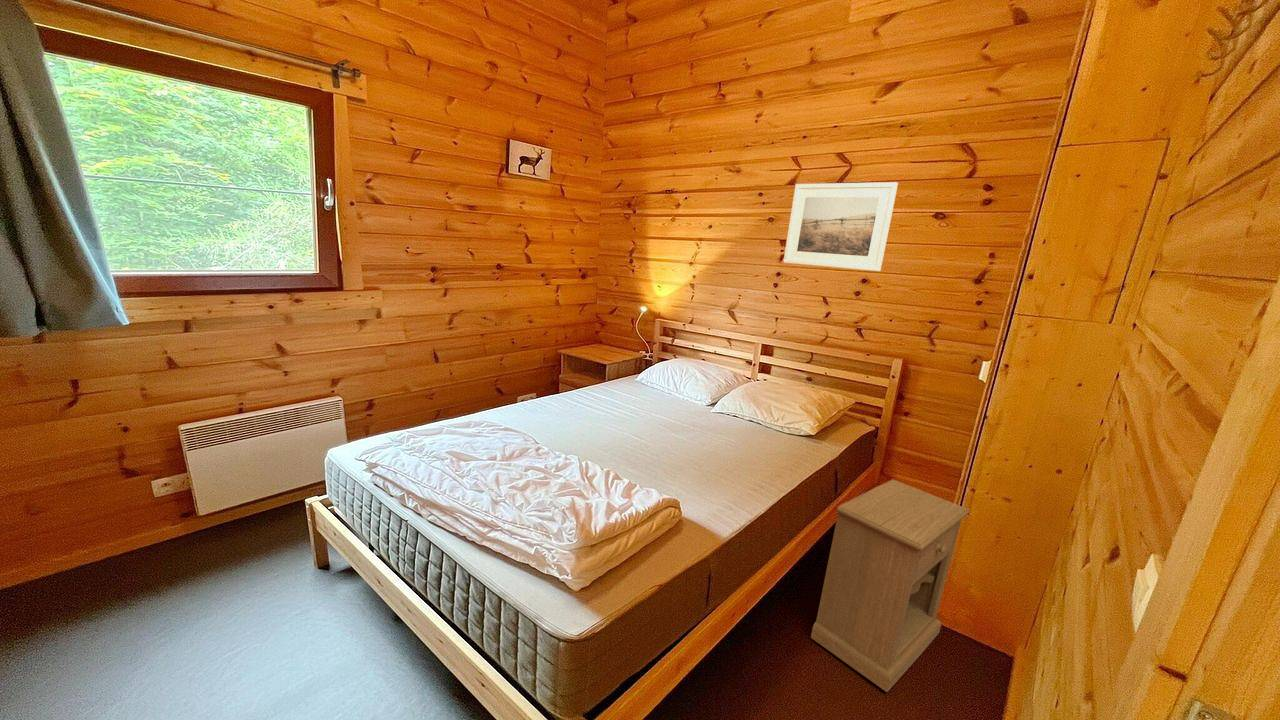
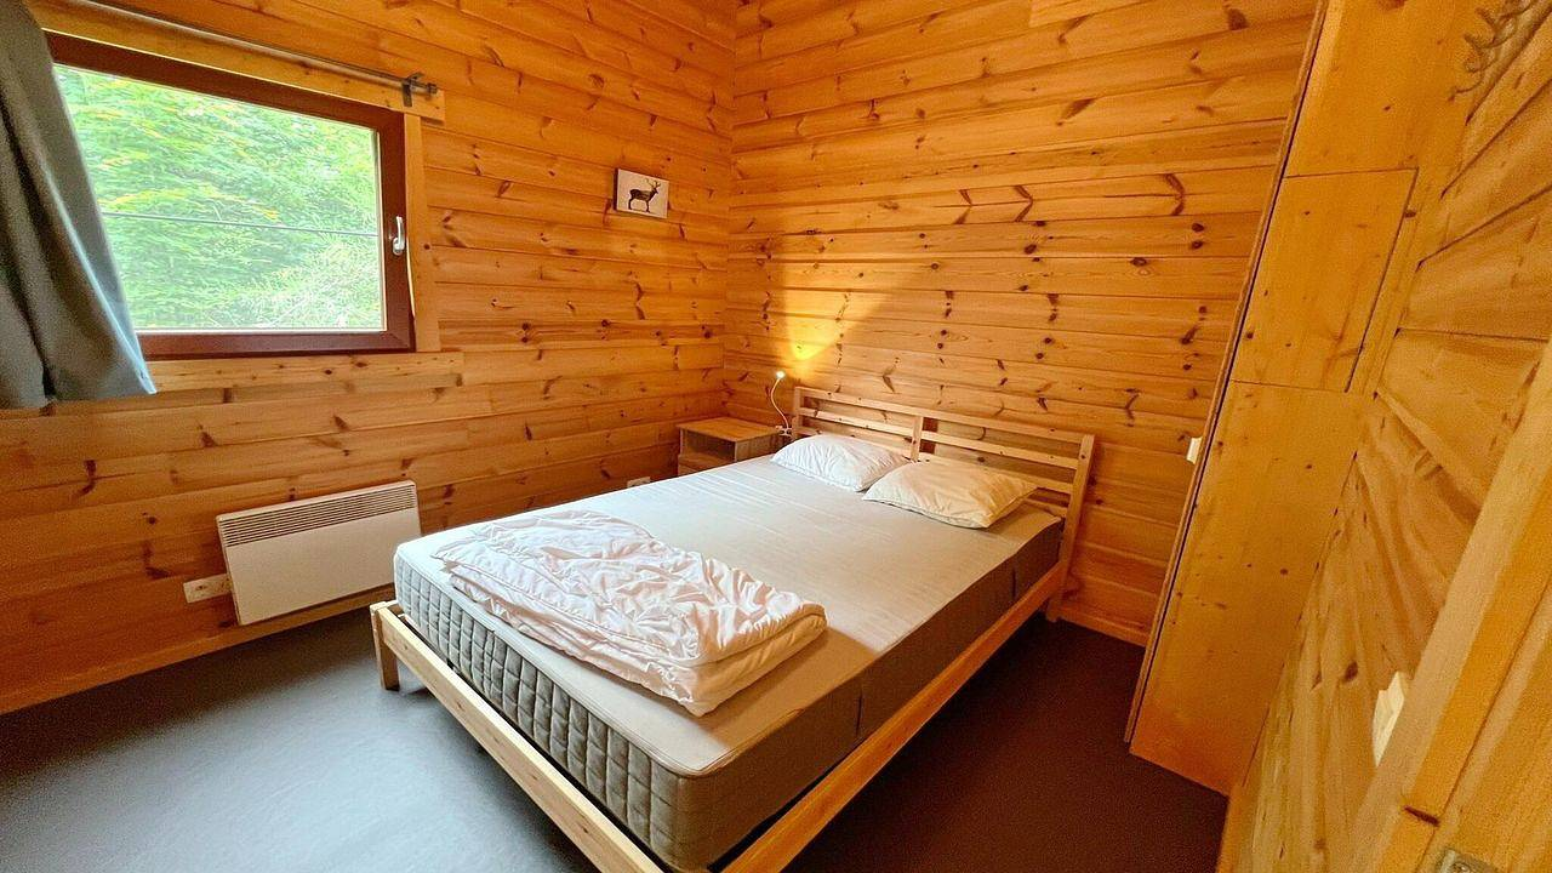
- nightstand [810,478,971,693]
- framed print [782,181,899,272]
